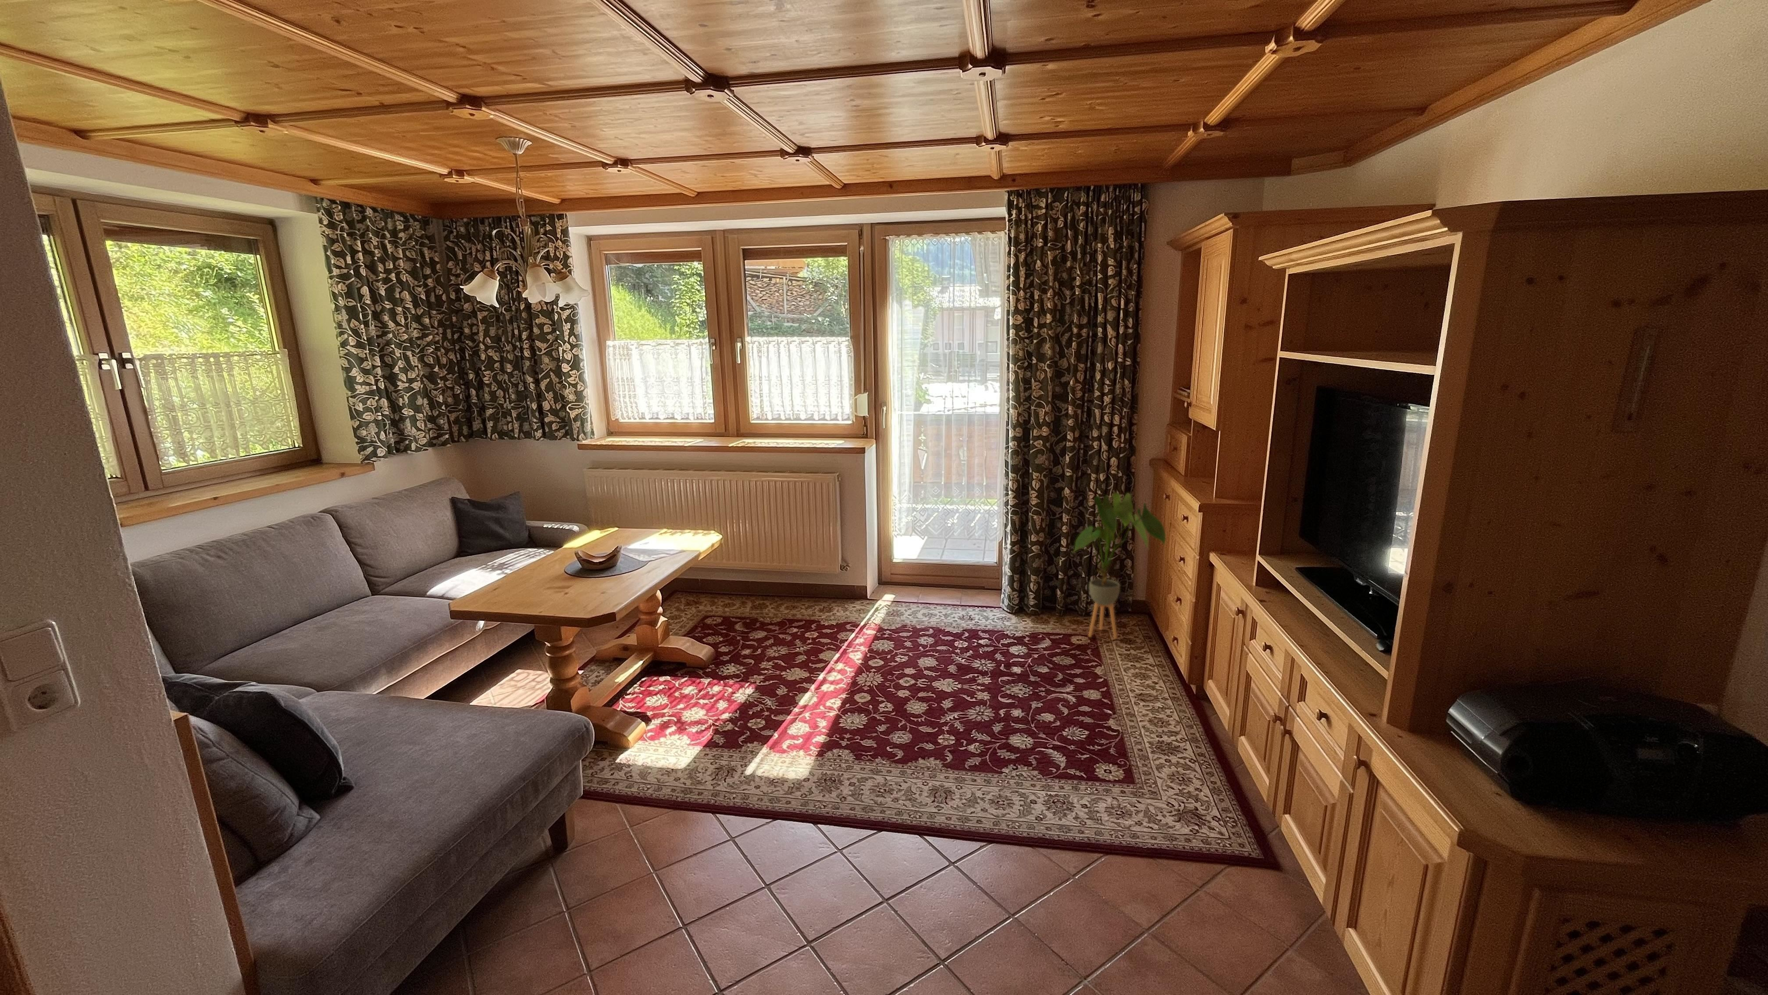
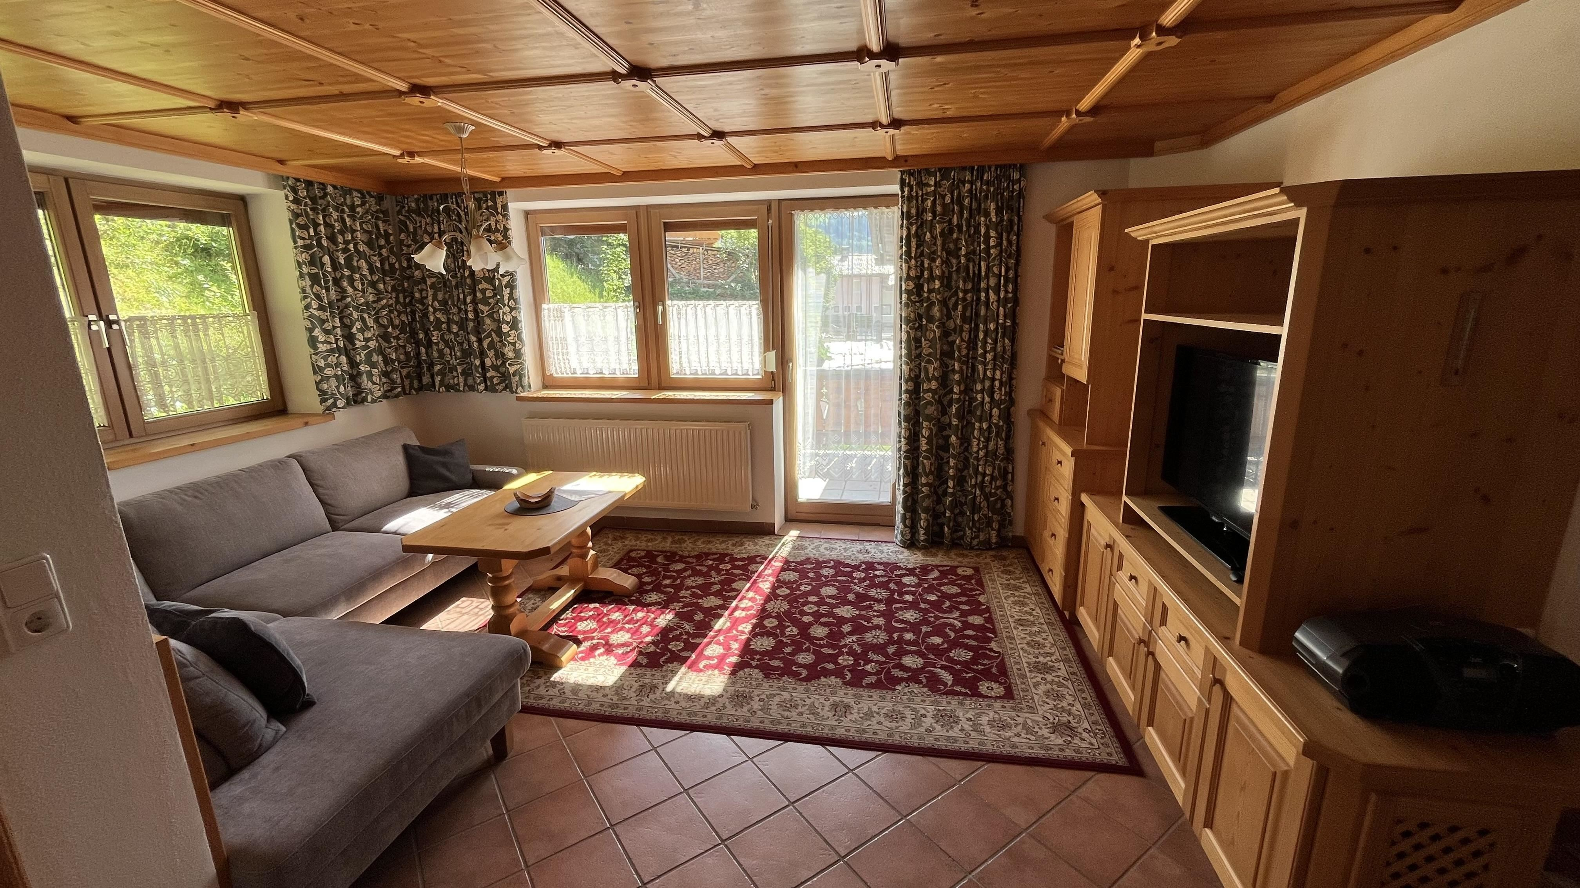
- house plant [1072,492,1166,639]
